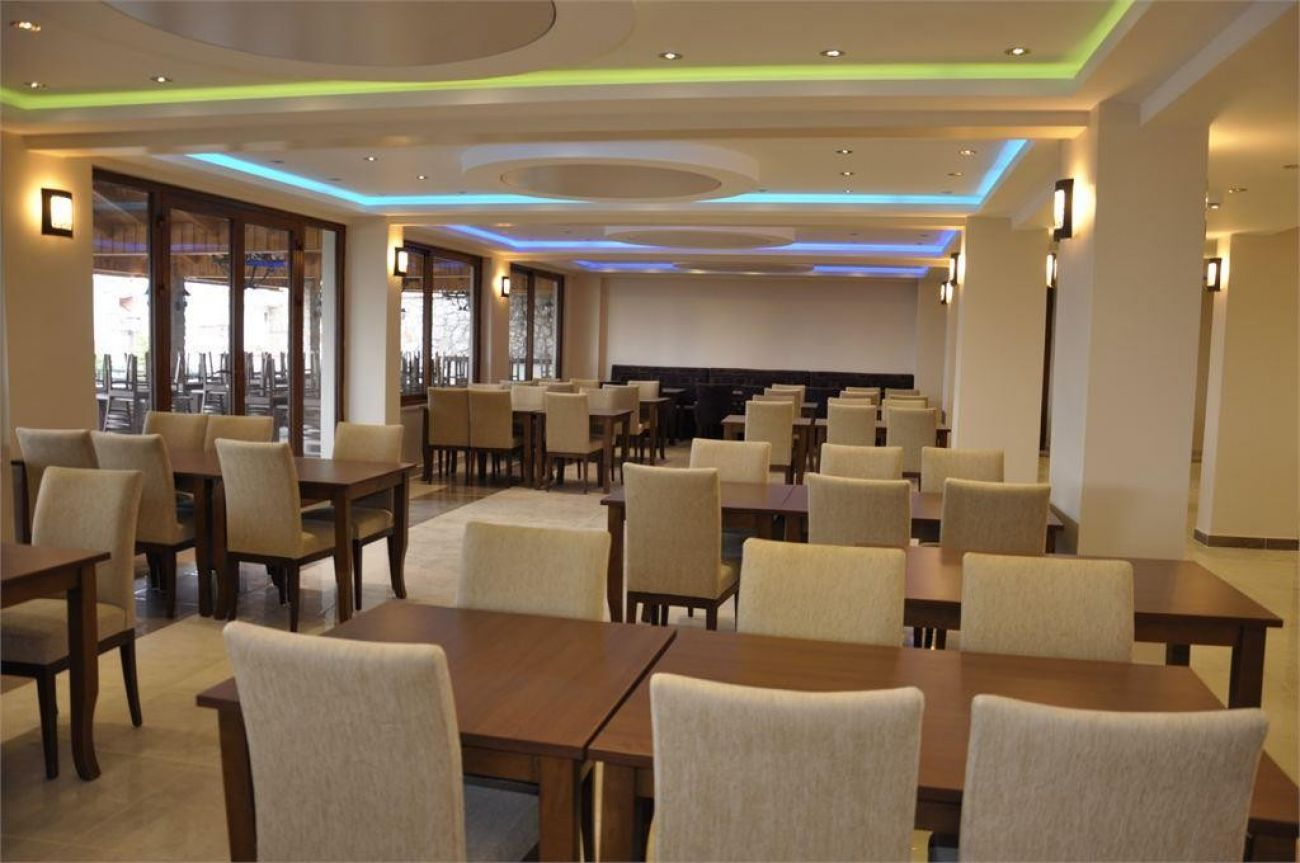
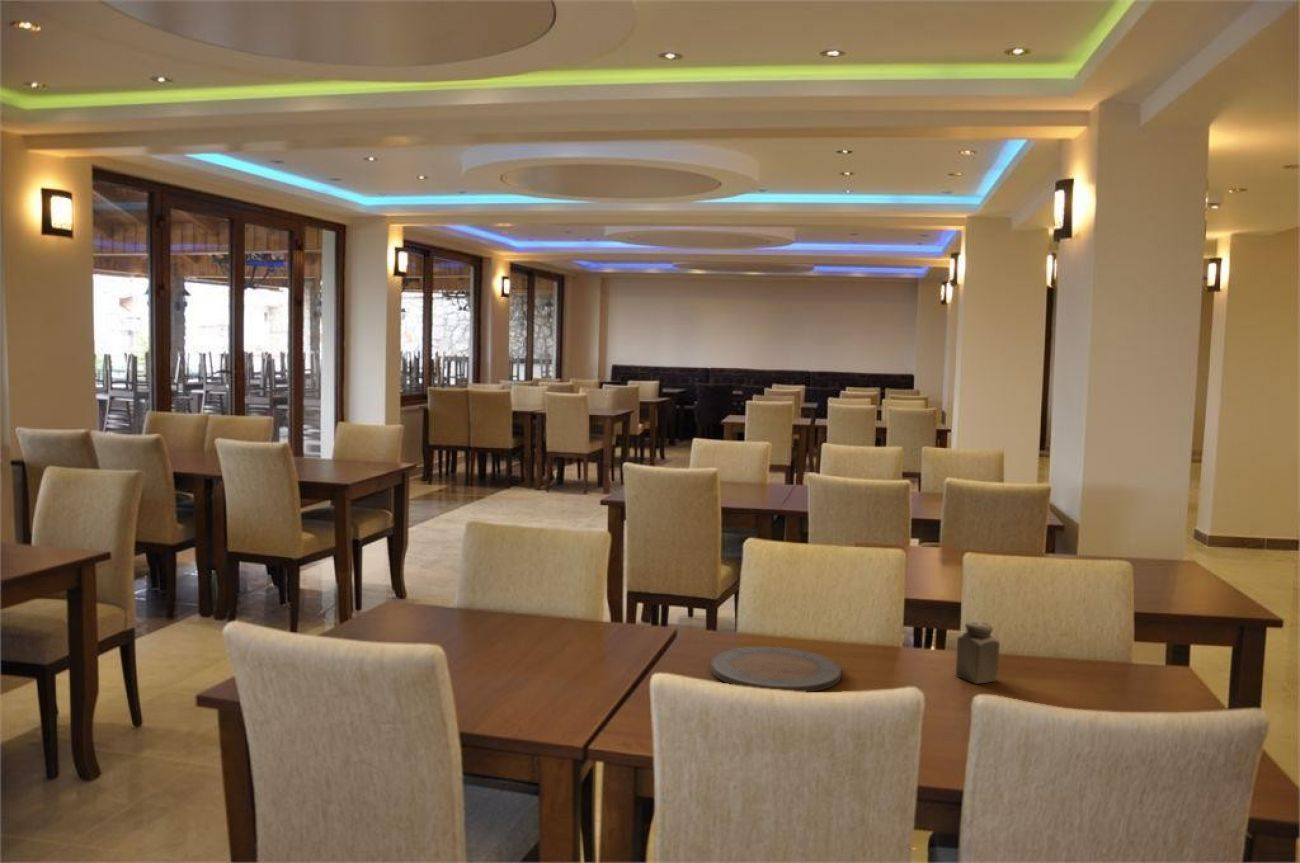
+ salt shaker [955,620,1001,685]
+ plate [710,646,842,693]
